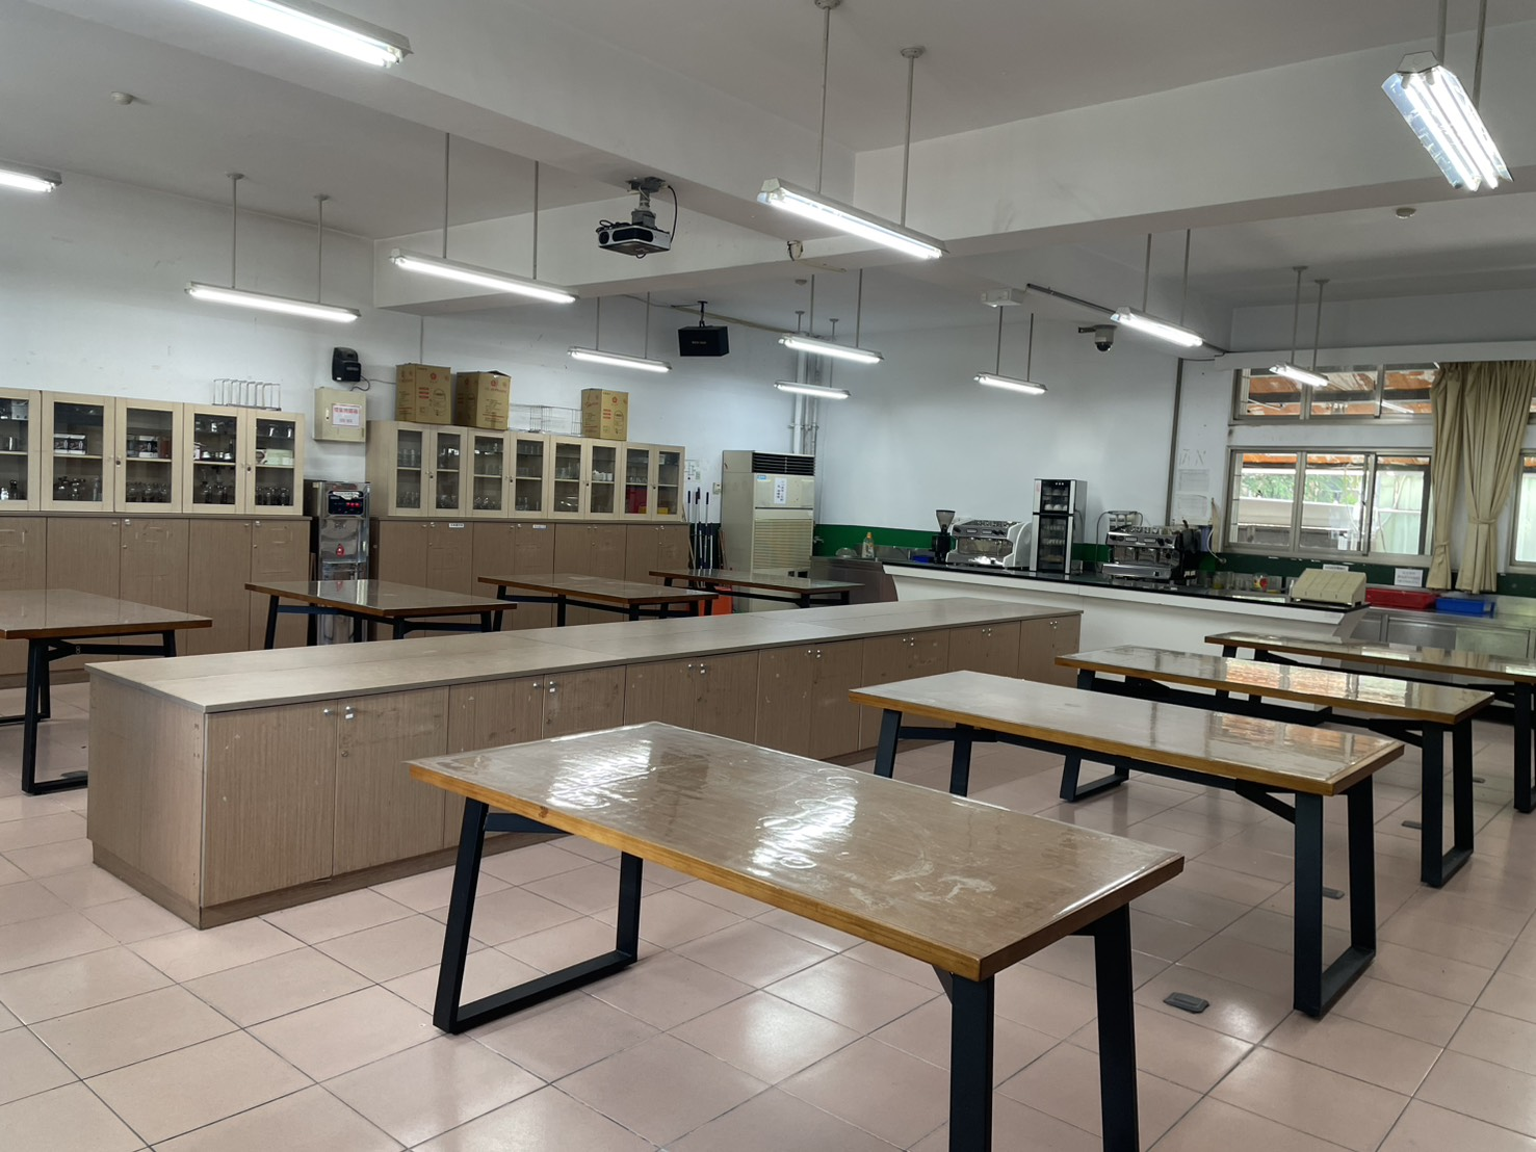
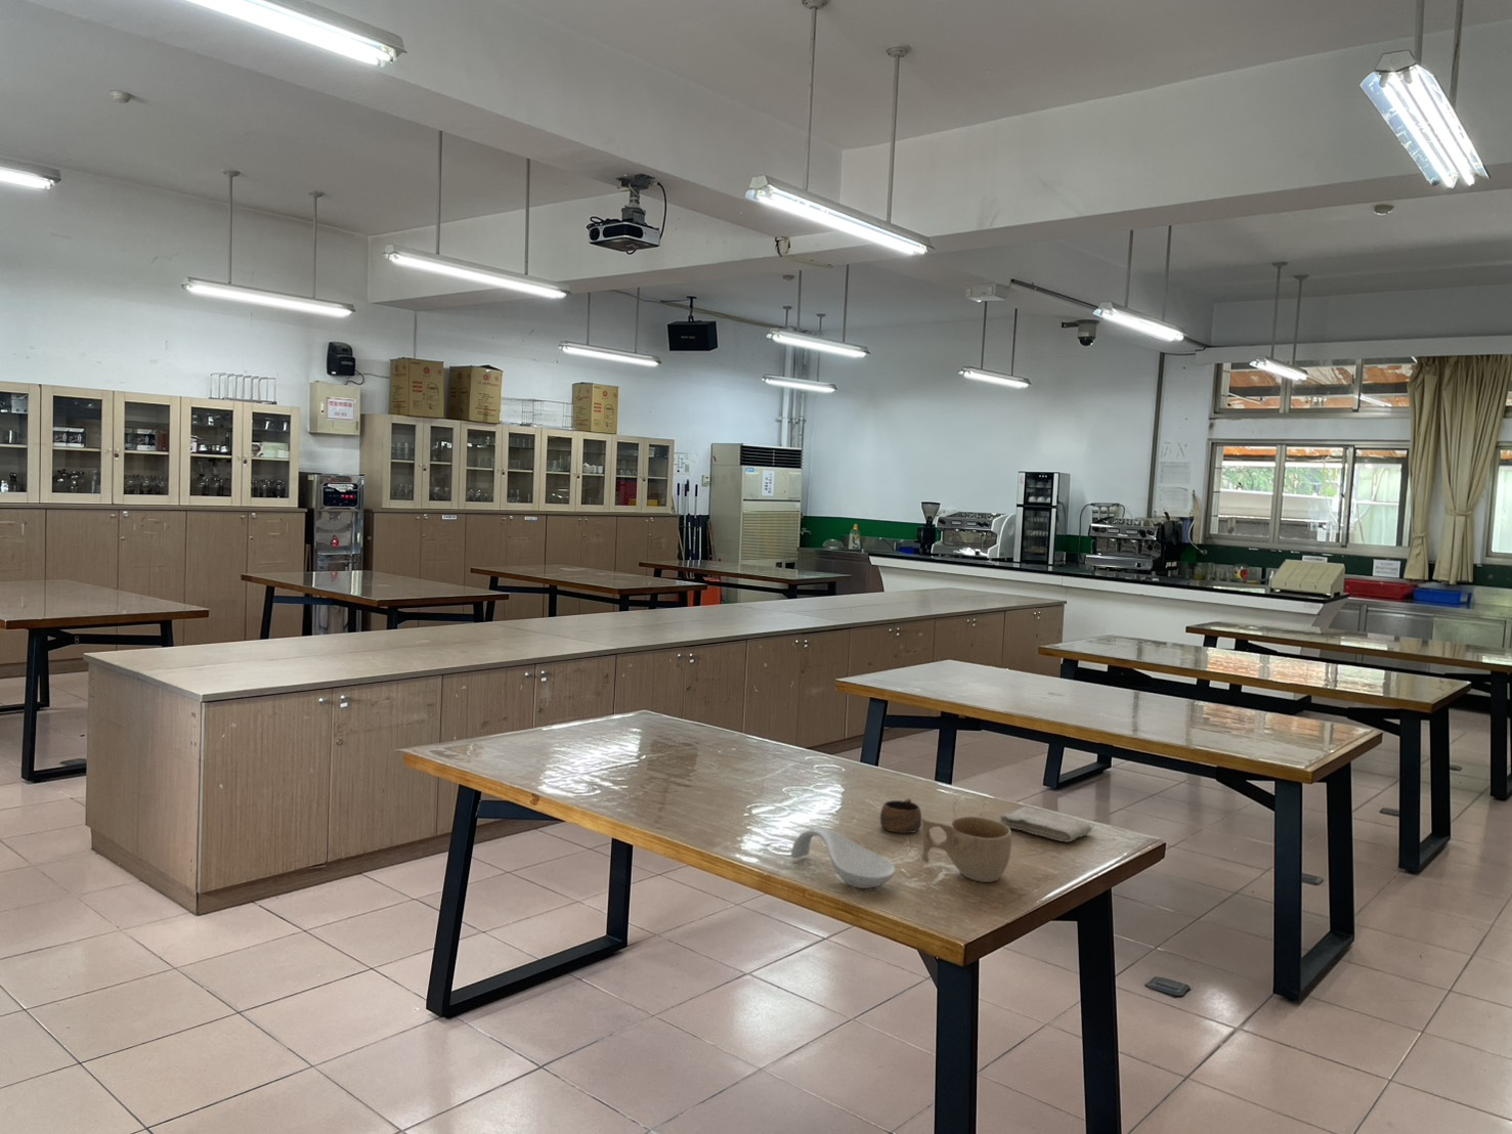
+ washcloth [998,805,1094,843]
+ cup [920,816,1013,883]
+ cup [879,797,922,834]
+ spoon rest [790,827,897,890]
